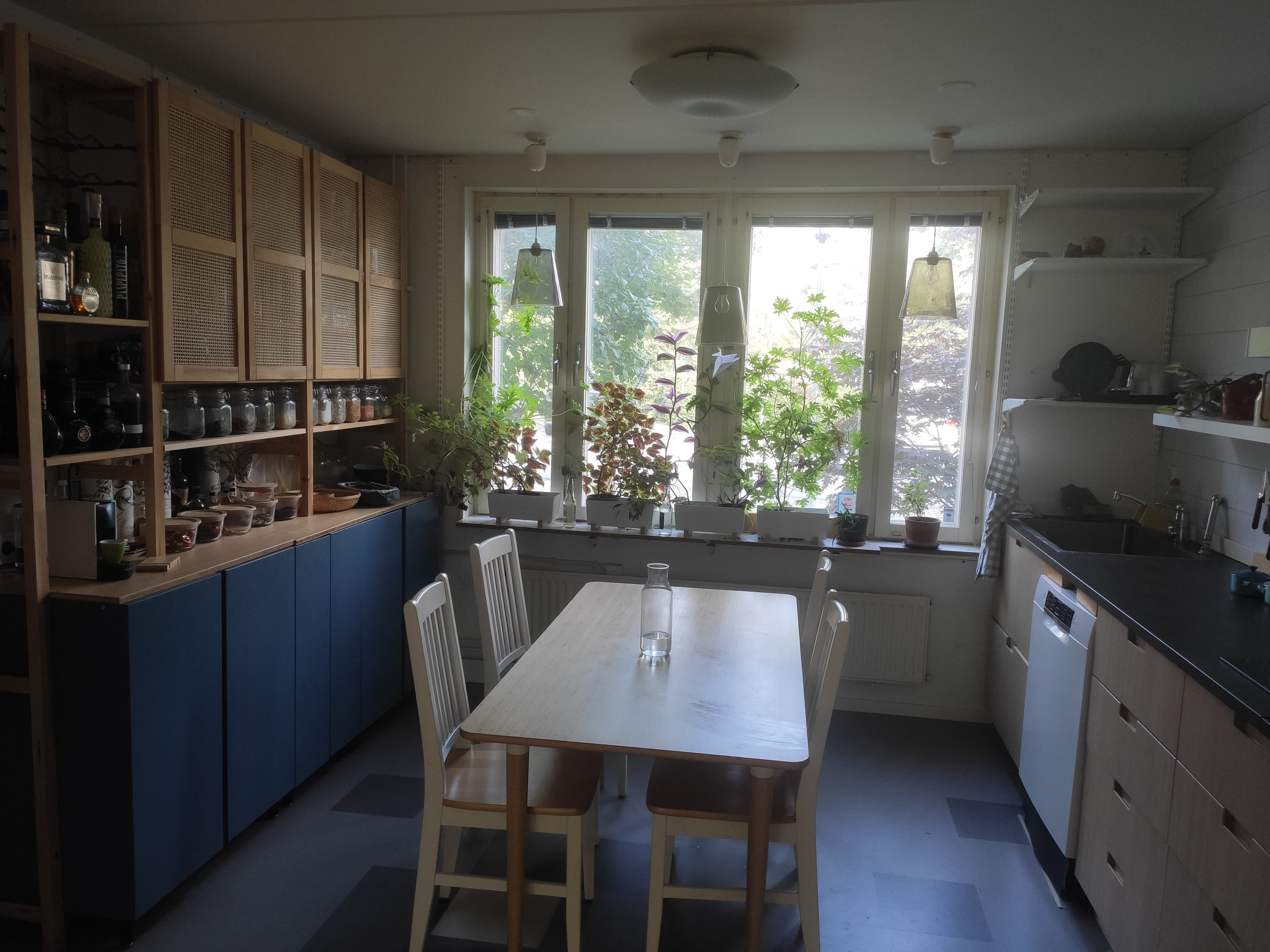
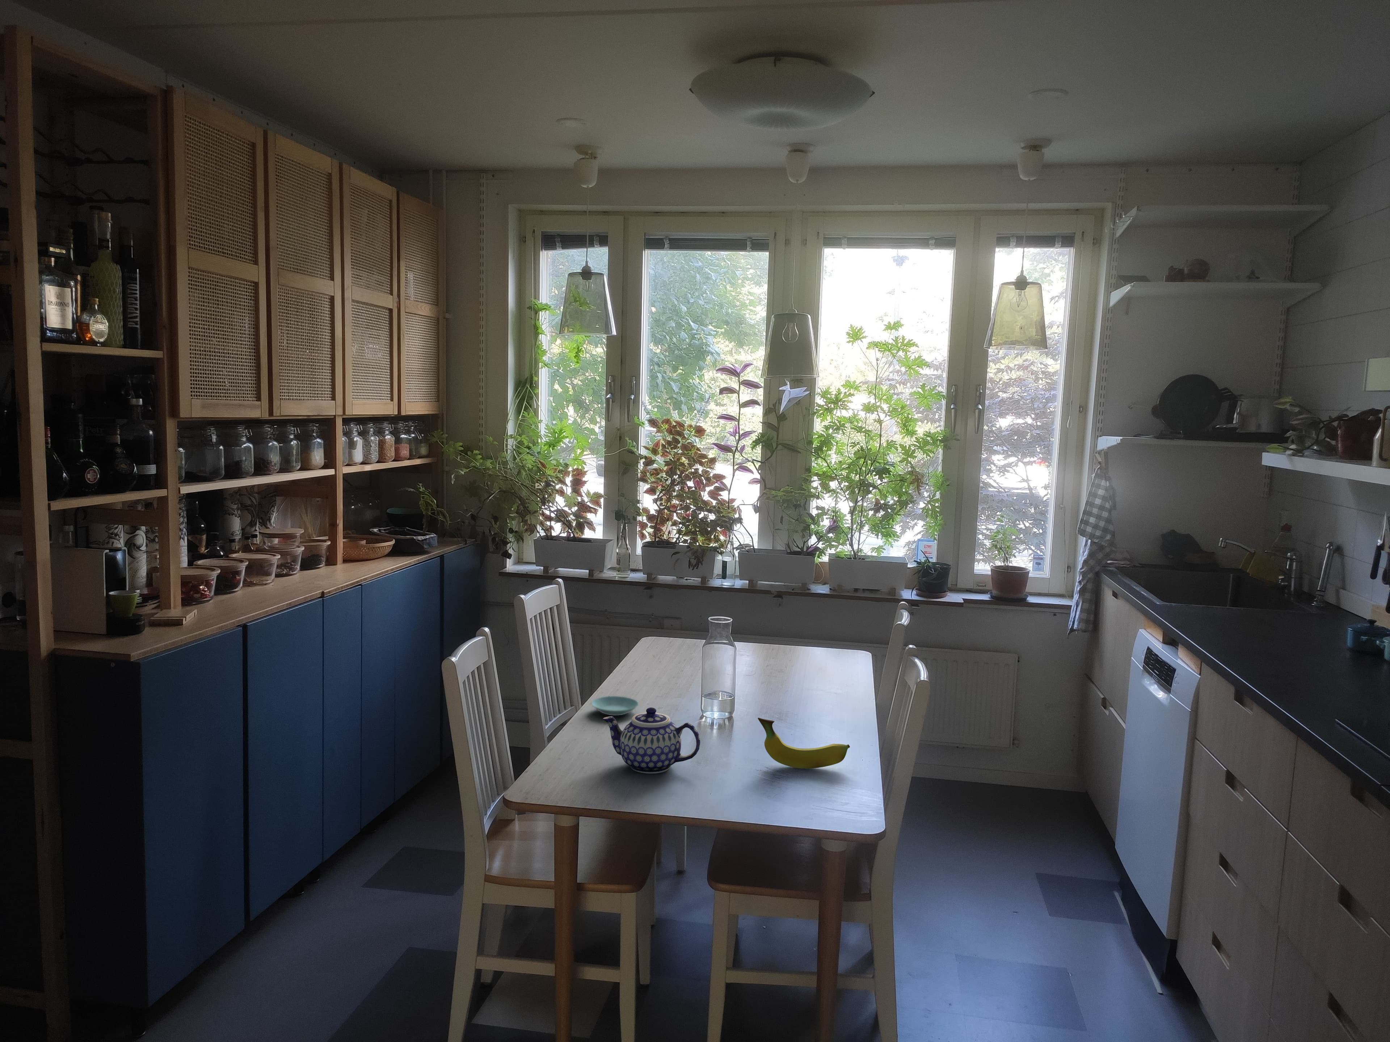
+ fruit [757,717,850,768]
+ saucer [591,696,639,716]
+ teapot [602,707,700,774]
